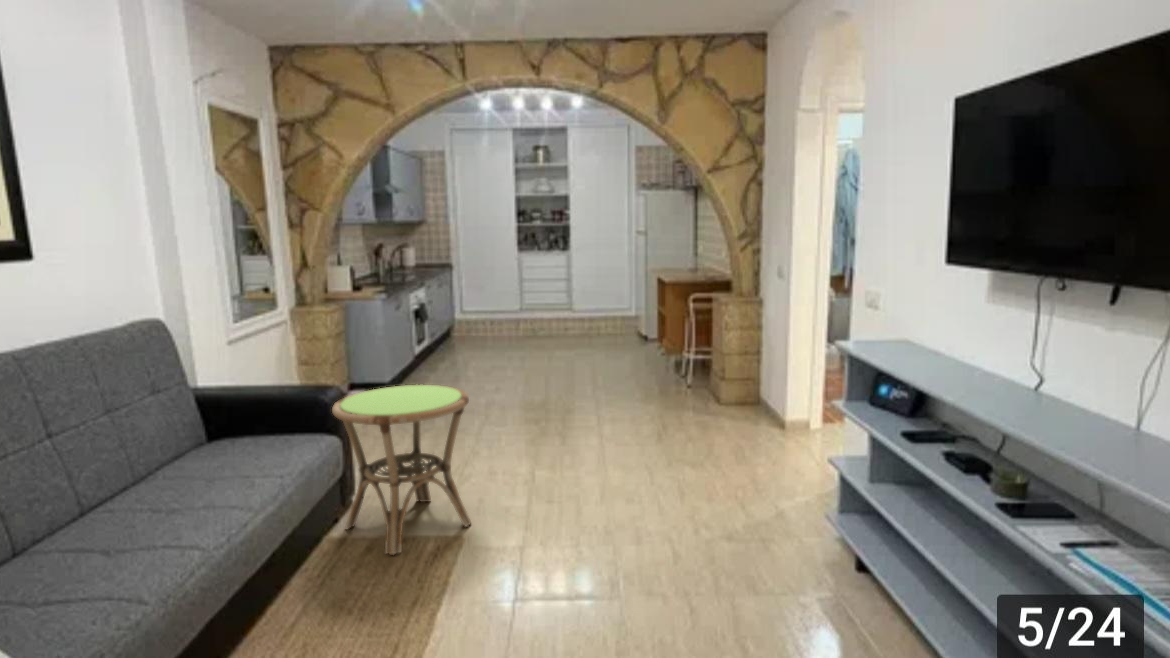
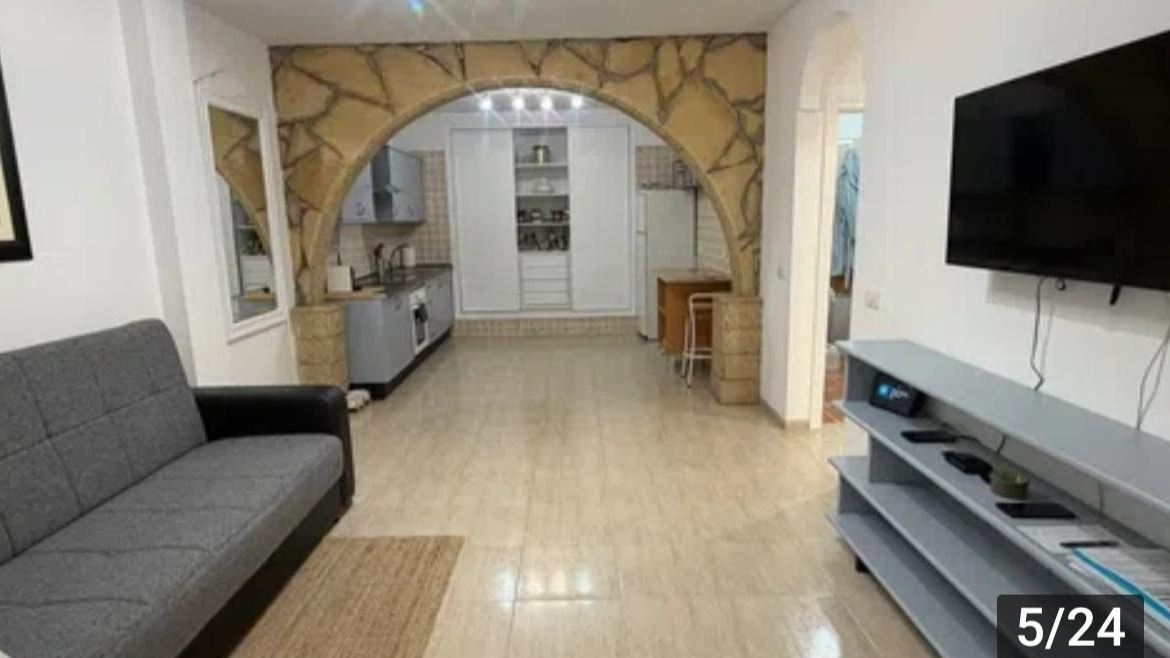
- side table [331,383,472,556]
